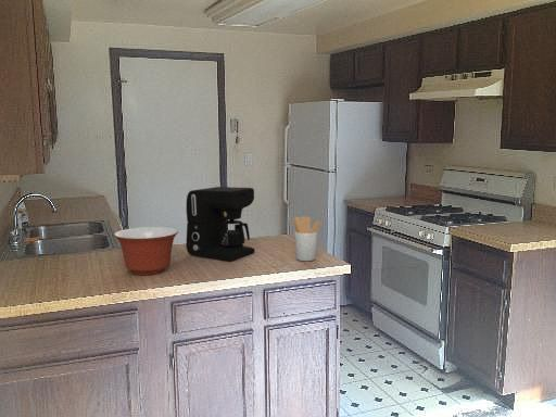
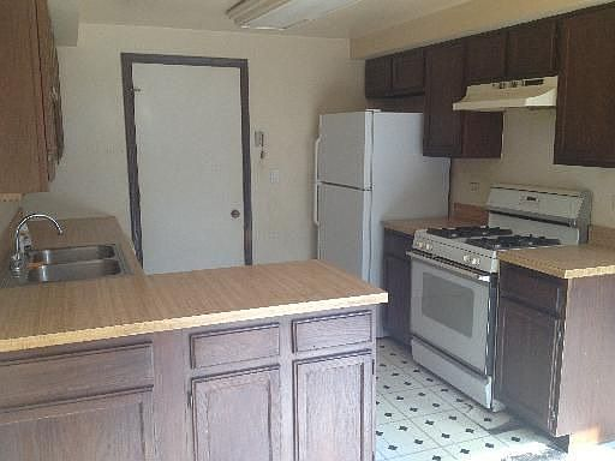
- utensil holder [292,215,323,262]
- coffee maker [186,186,255,262]
- mixing bowl [113,226,179,276]
